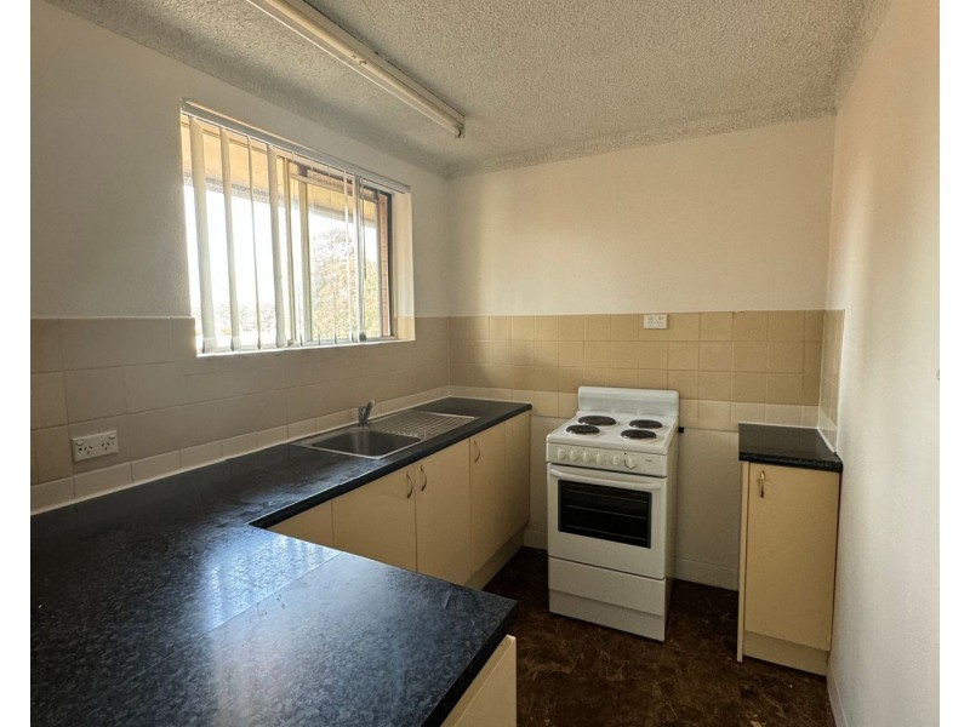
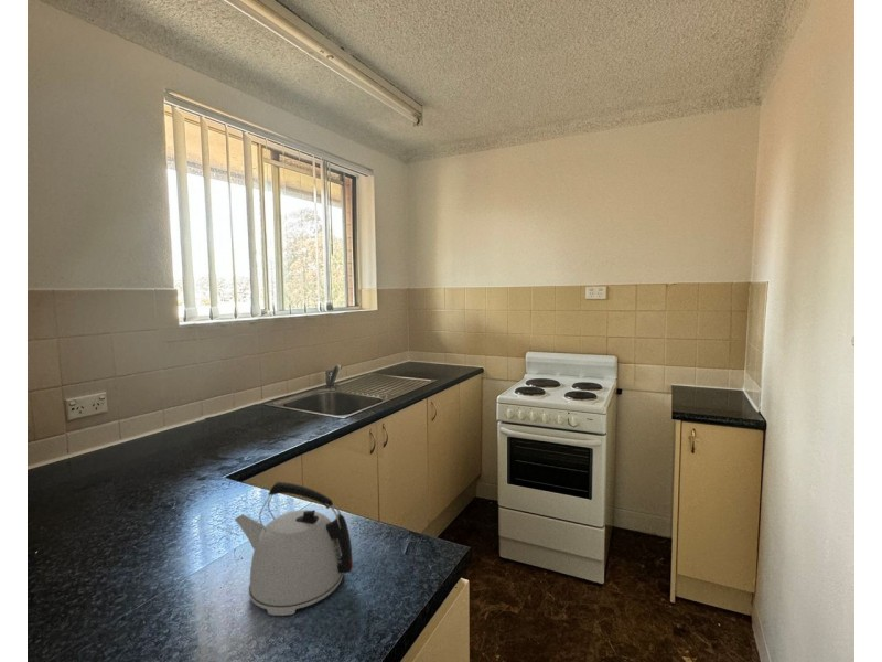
+ kettle [234,481,354,617]
